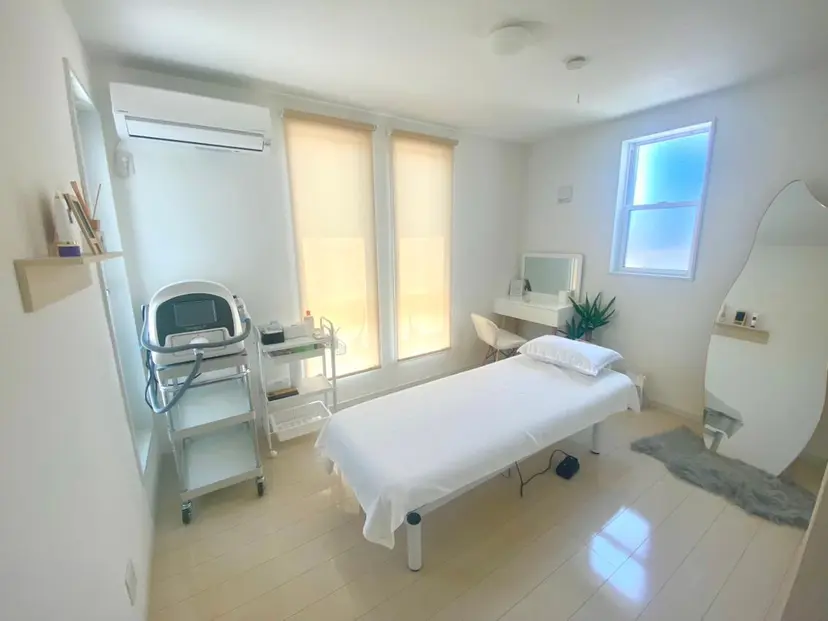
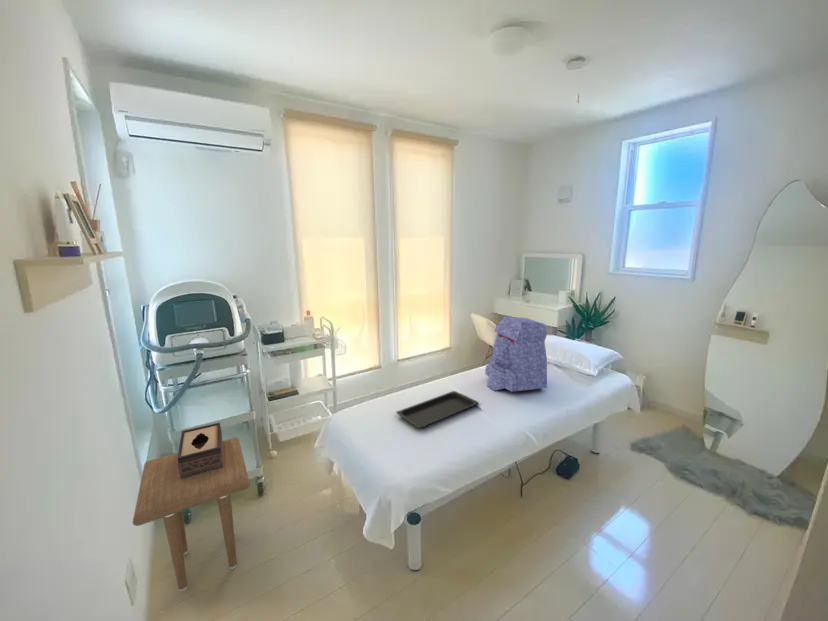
+ tissue box [177,422,223,479]
+ side table [132,436,251,592]
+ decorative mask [484,315,548,393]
+ serving tray [395,390,480,429]
